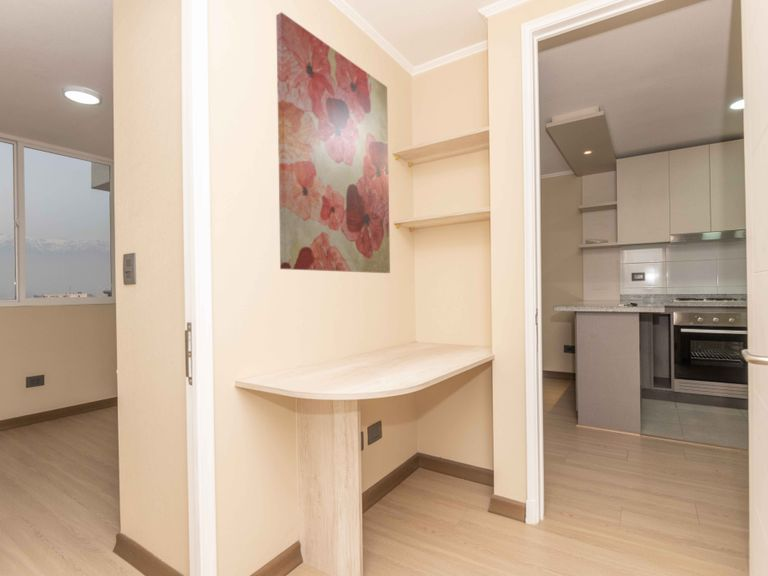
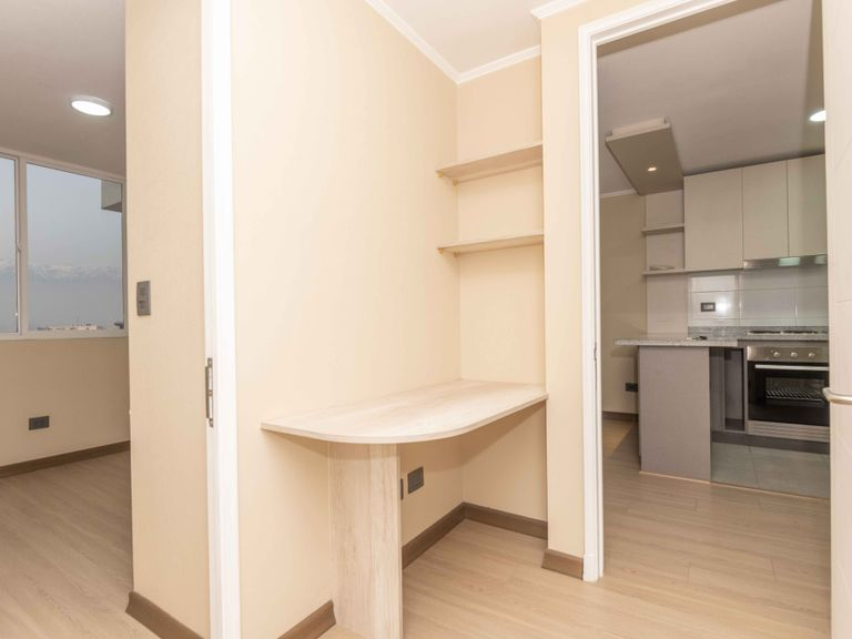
- wall art [275,11,391,274]
